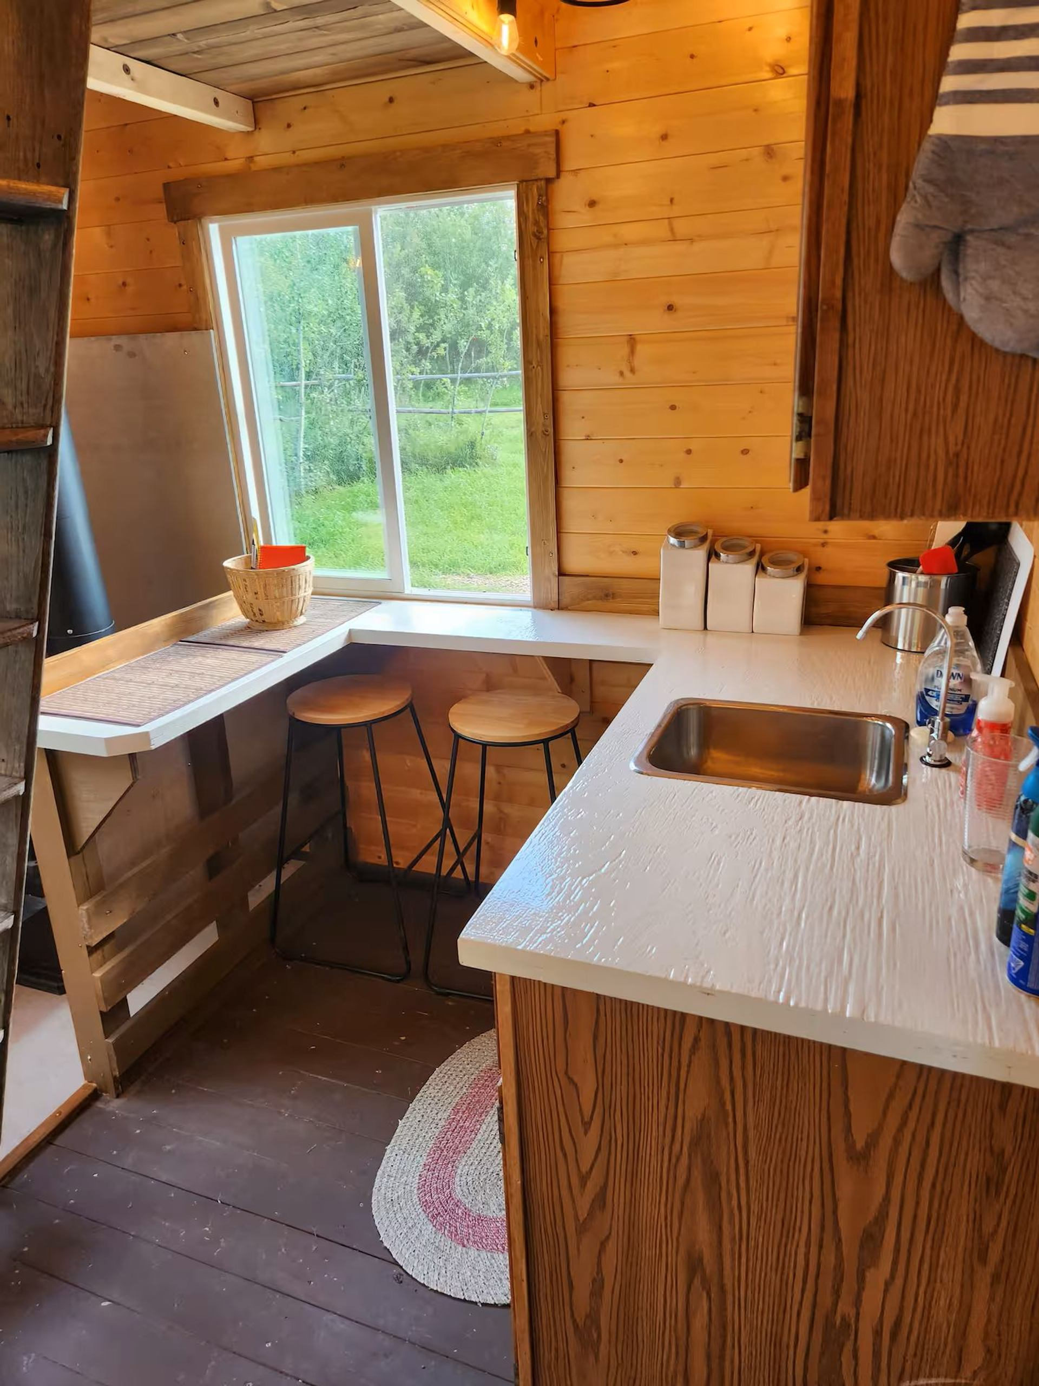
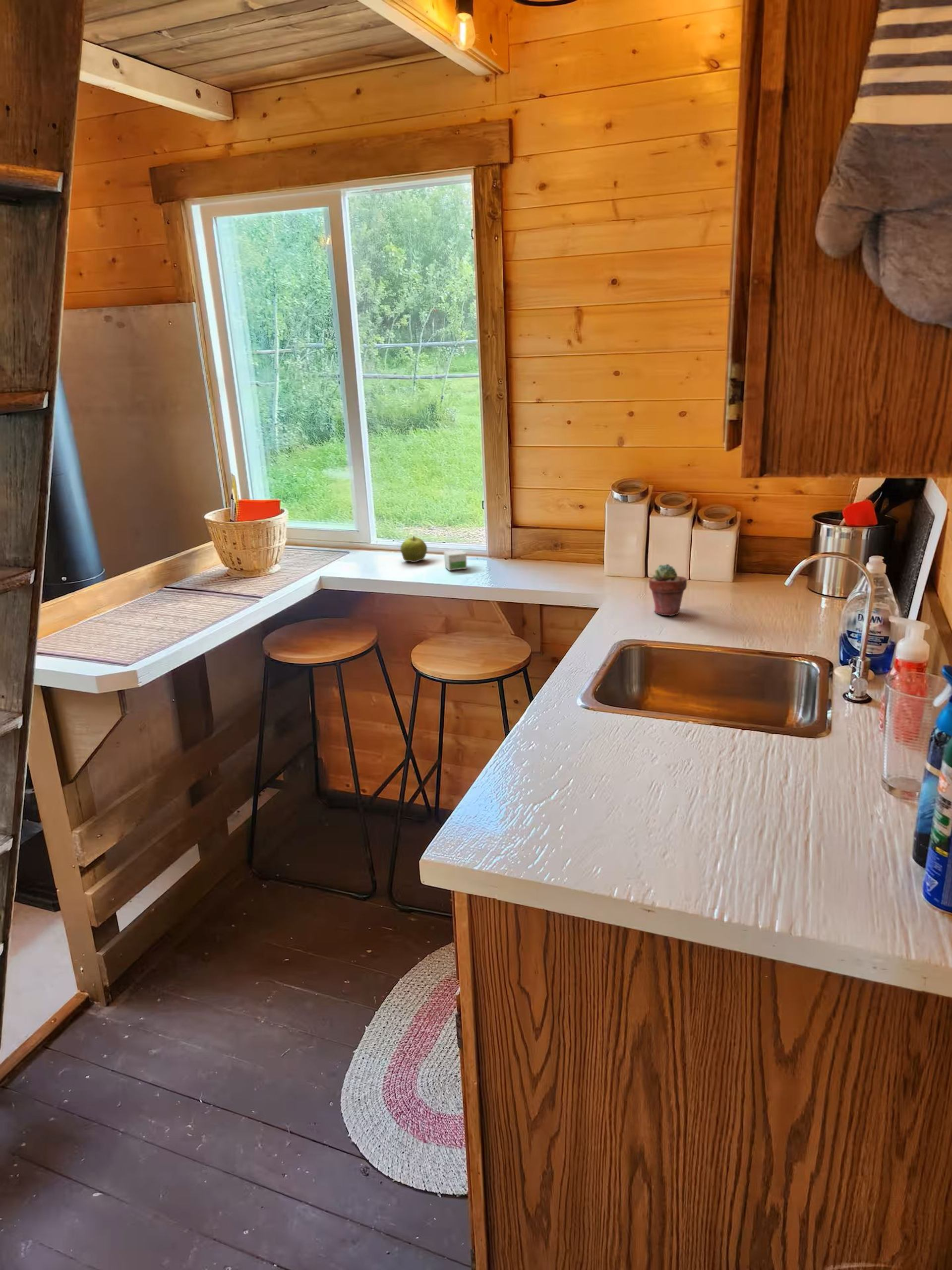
+ apple [400,535,427,563]
+ small box [443,550,468,571]
+ potted succulent [648,564,687,617]
